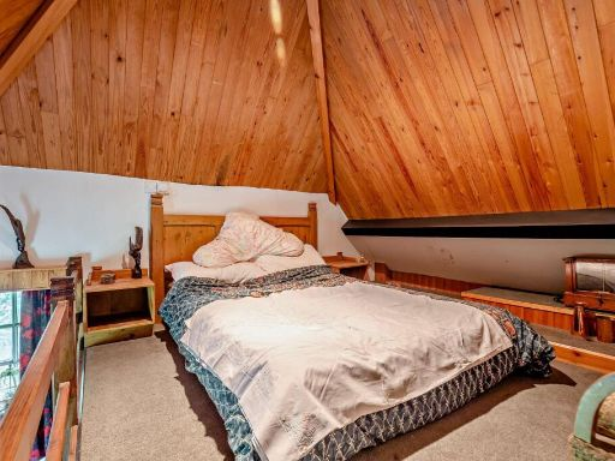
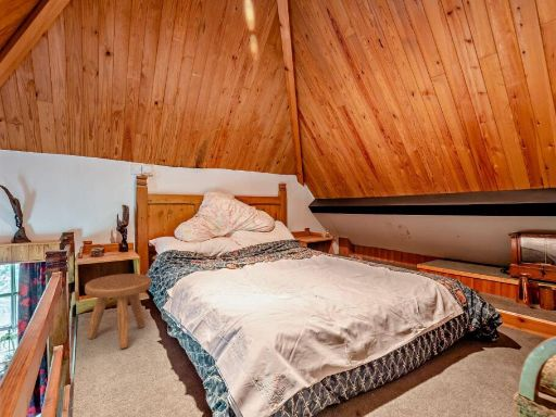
+ stool [84,273,152,350]
